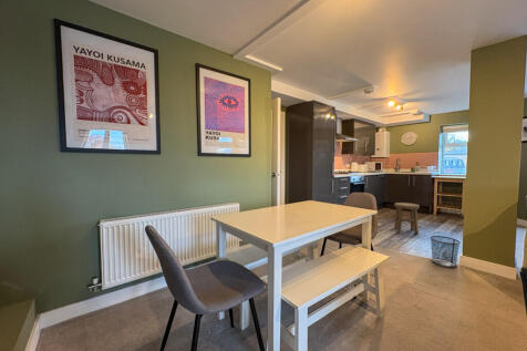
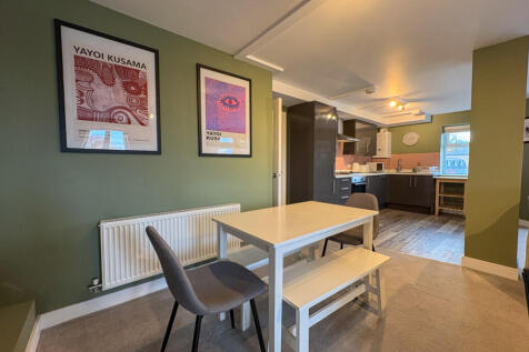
- stool [393,202,421,236]
- waste bin [430,235,462,269]
